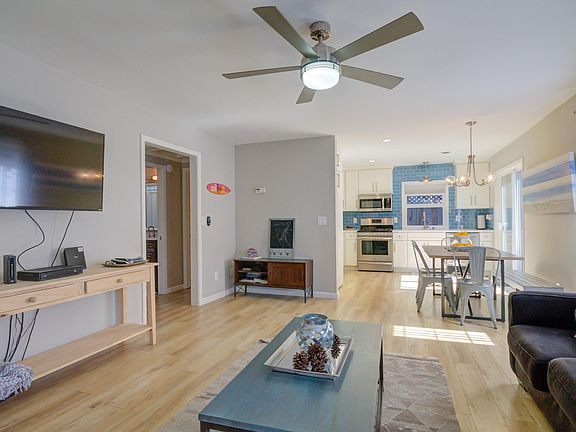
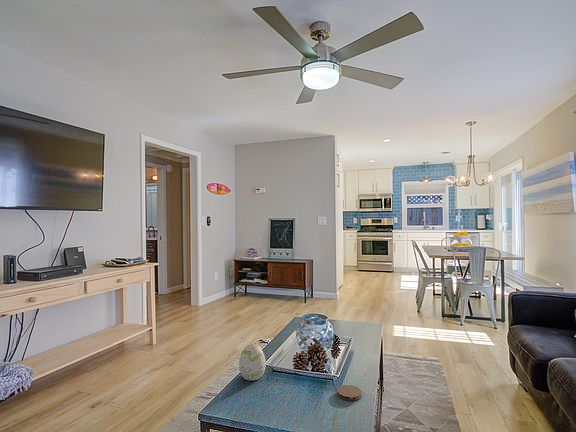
+ decorative egg [238,343,267,381]
+ coaster [336,384,363,402]
